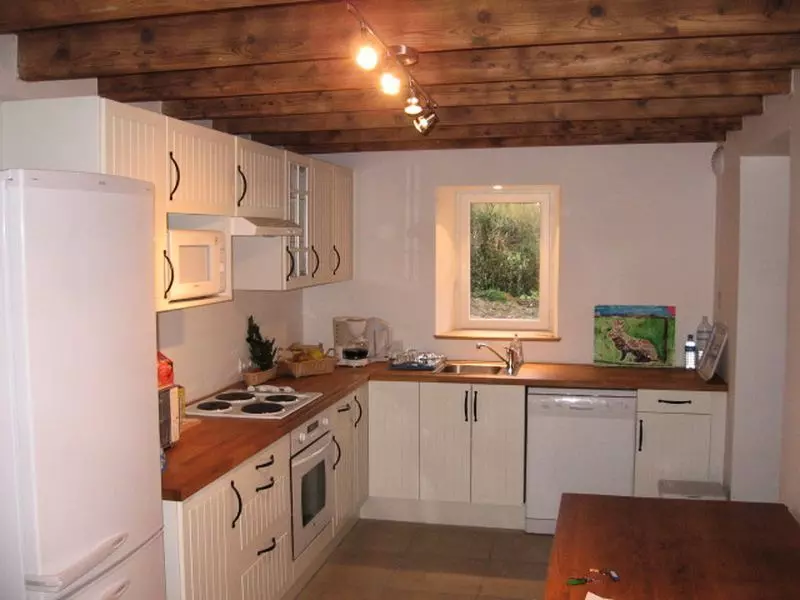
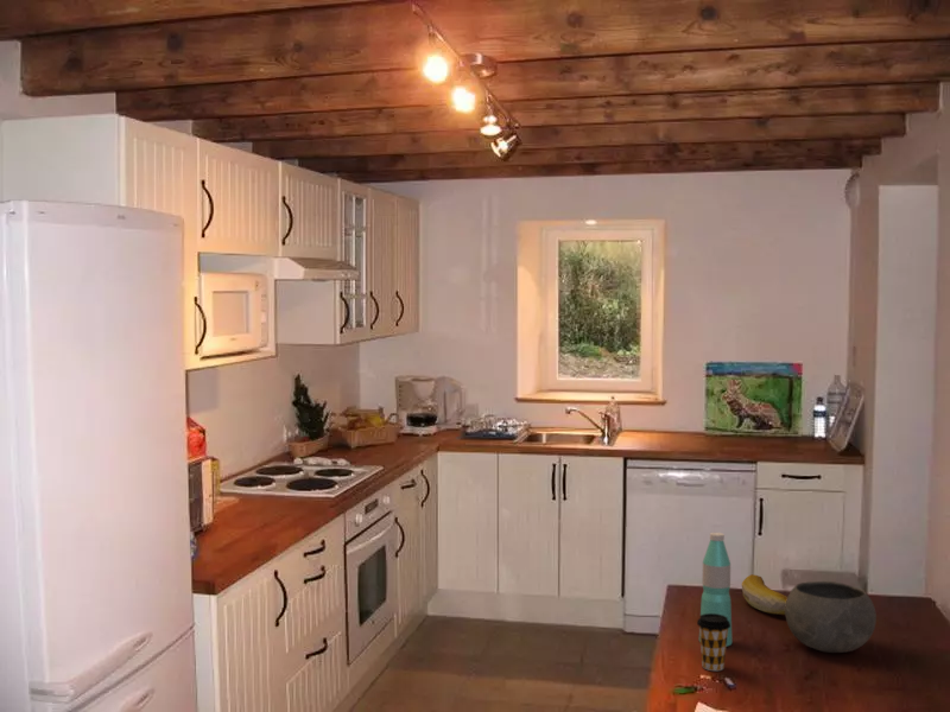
+ banana [741,573,788,616]
+ bowl [784,580,878,654]
+ water bottle [698,532,734,647]
+ coffee cup [696,614,730,672]
